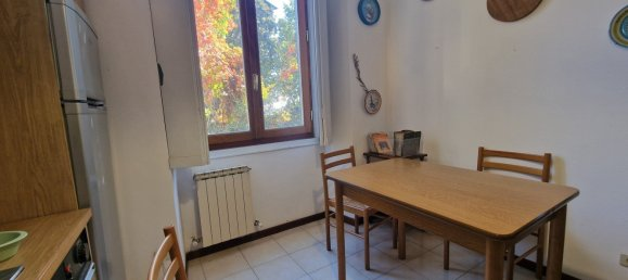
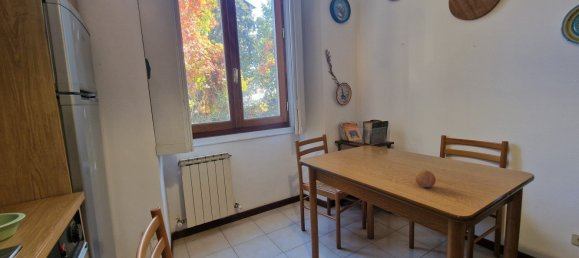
+ fruit [414,169,437,188]
